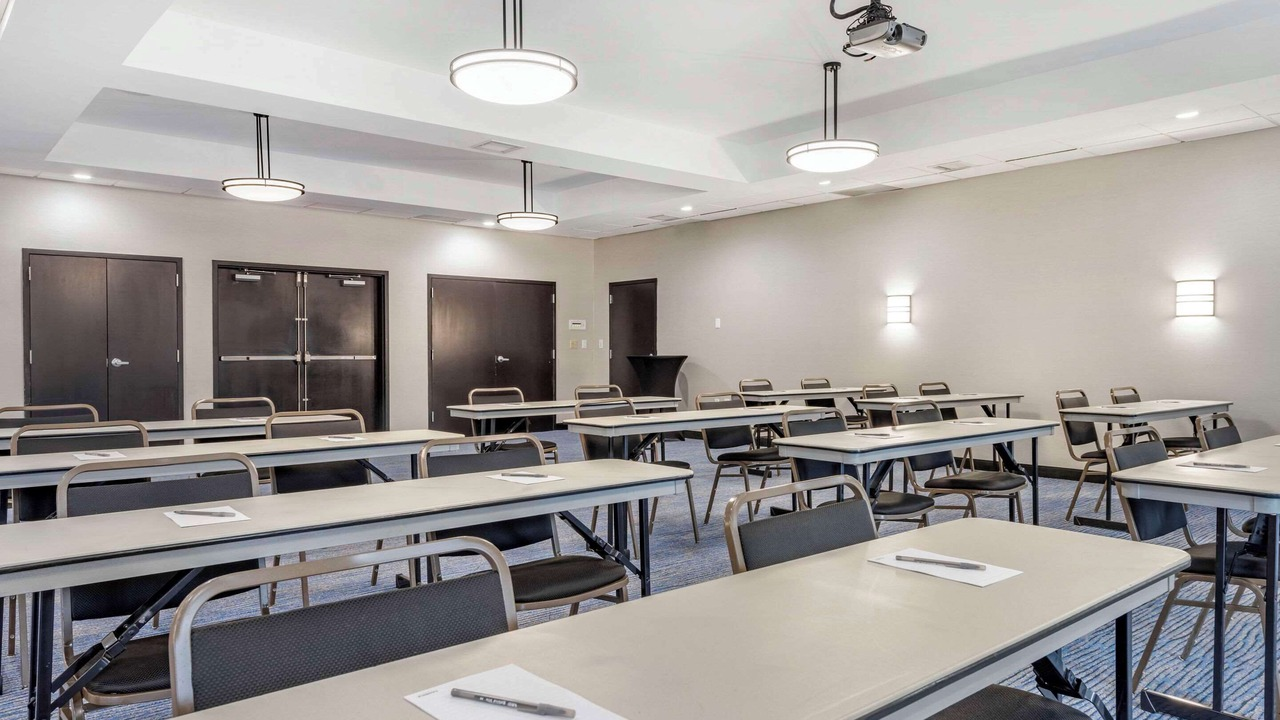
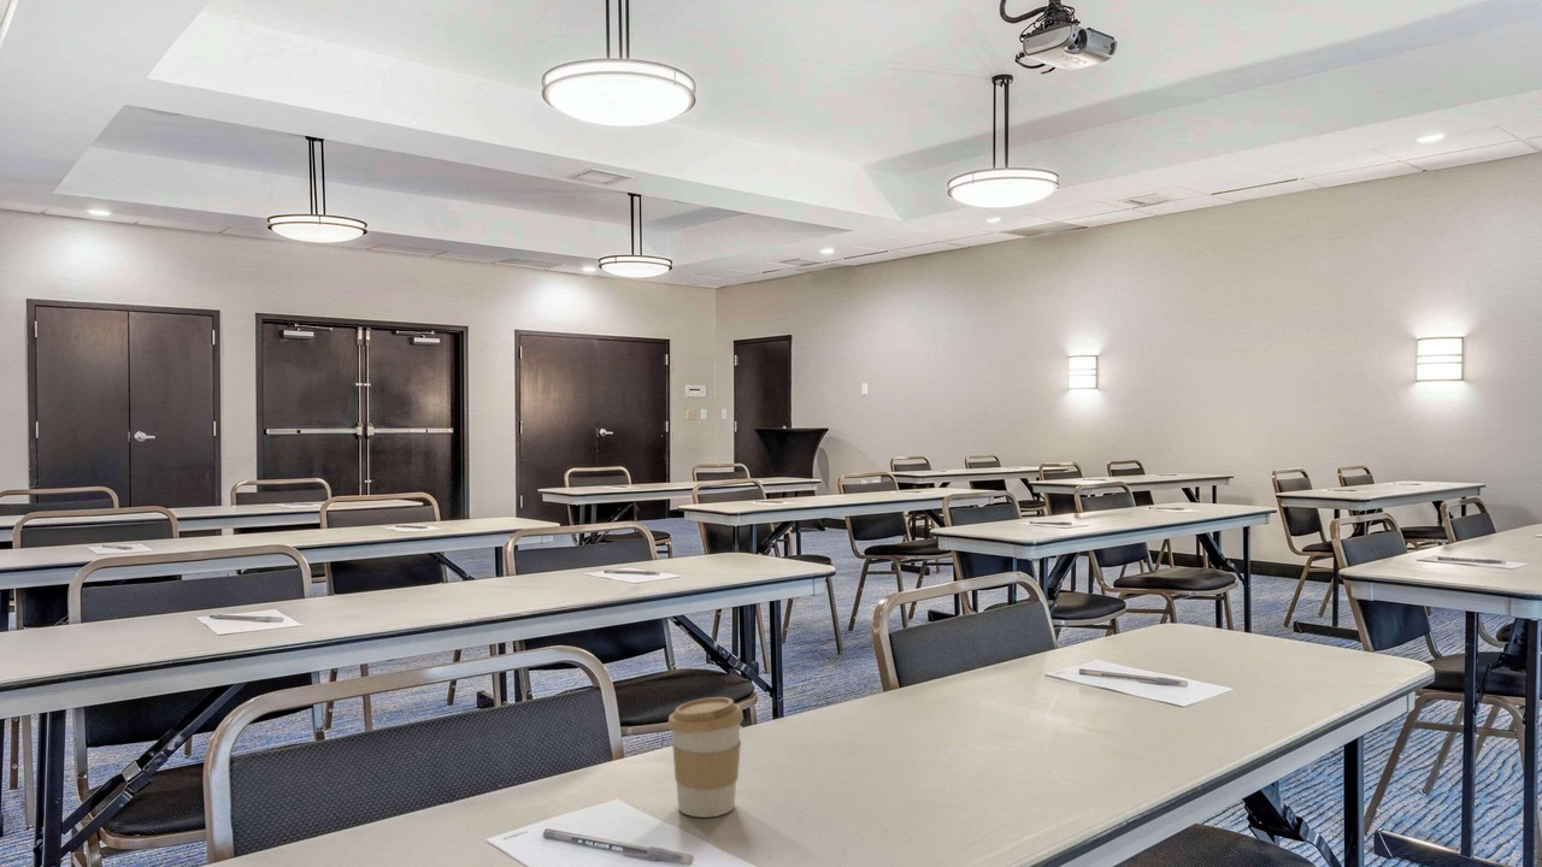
+ coffee cup [667,696,744,819]
